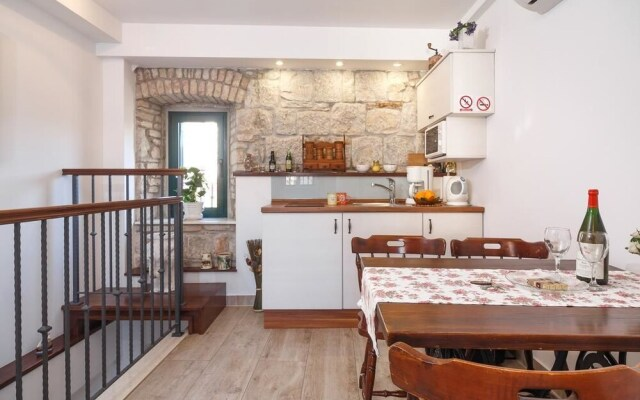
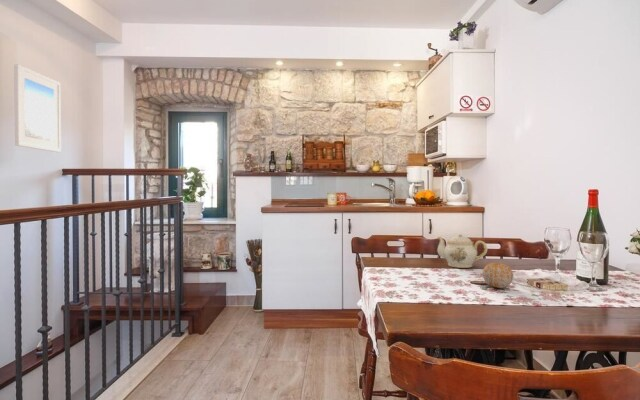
+ fruit [482,262,514,289]
+ teapot [437,233,488,269]
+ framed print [13,63,62,153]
